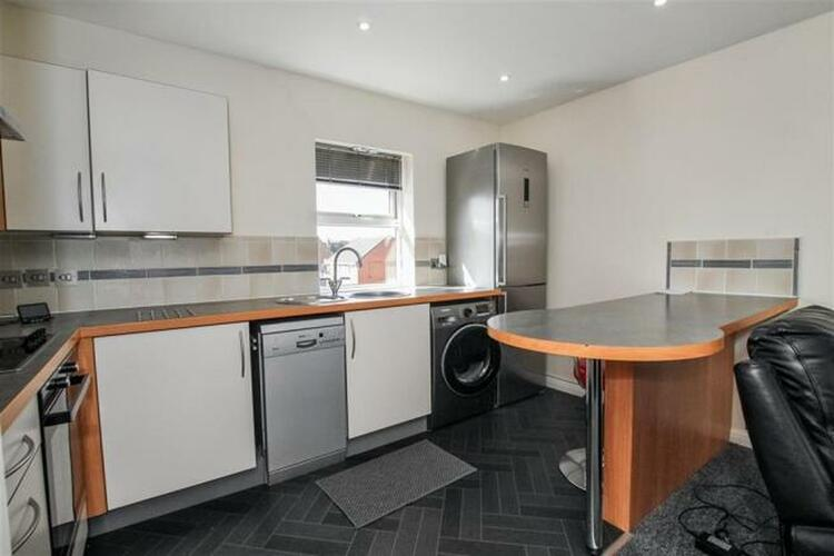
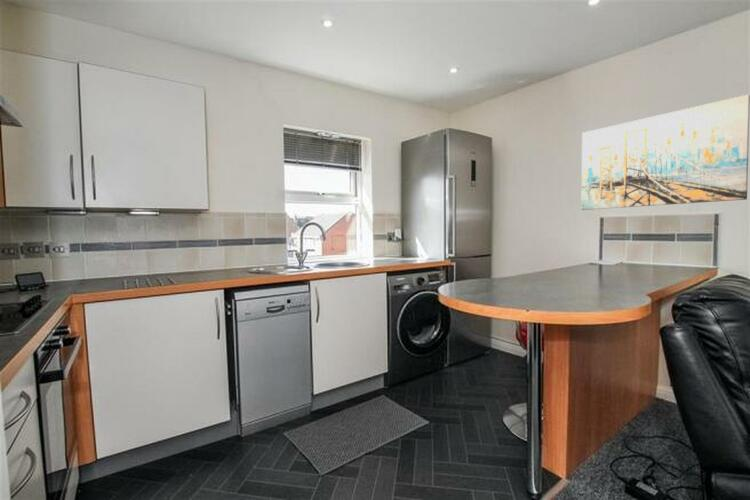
+ wall art [581,94,750,211]
